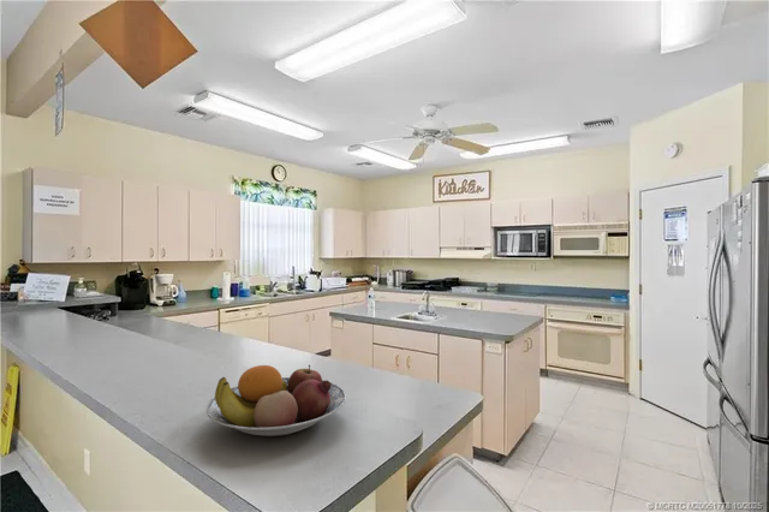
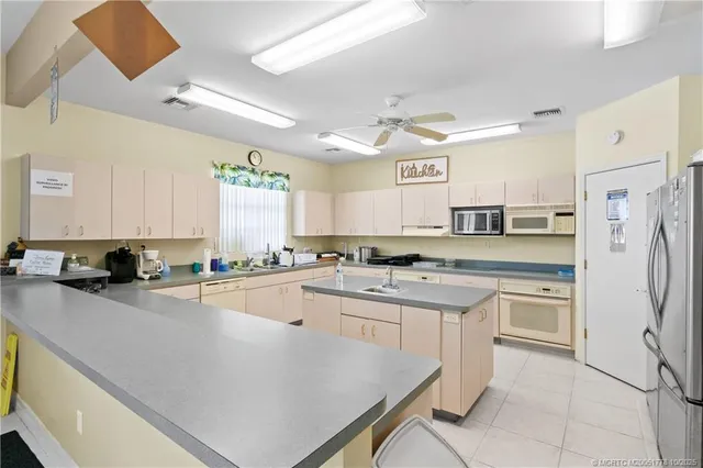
- fruit bowl [205,364,347,437]
